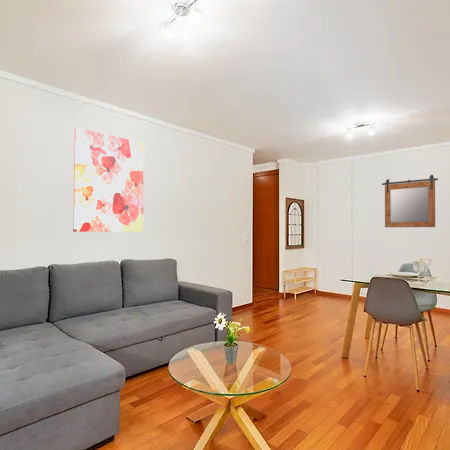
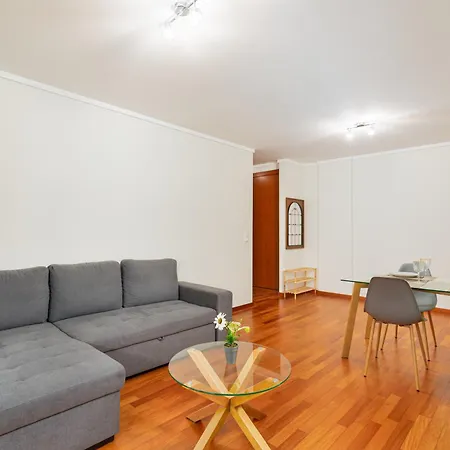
- wall art [72,127,145,233]
- mirror [381,174,439,228]
